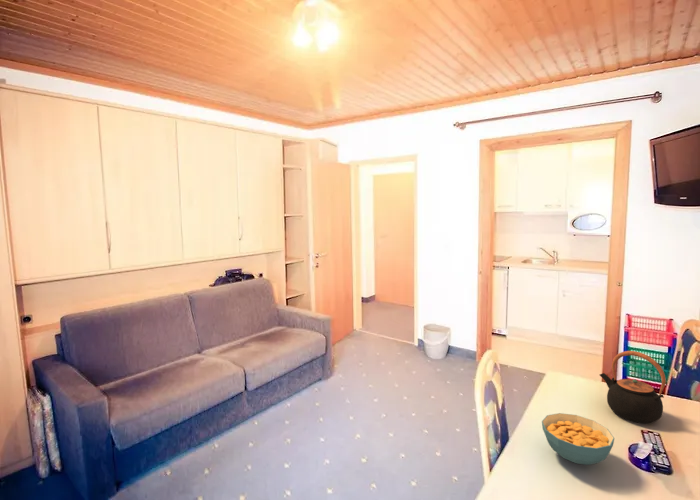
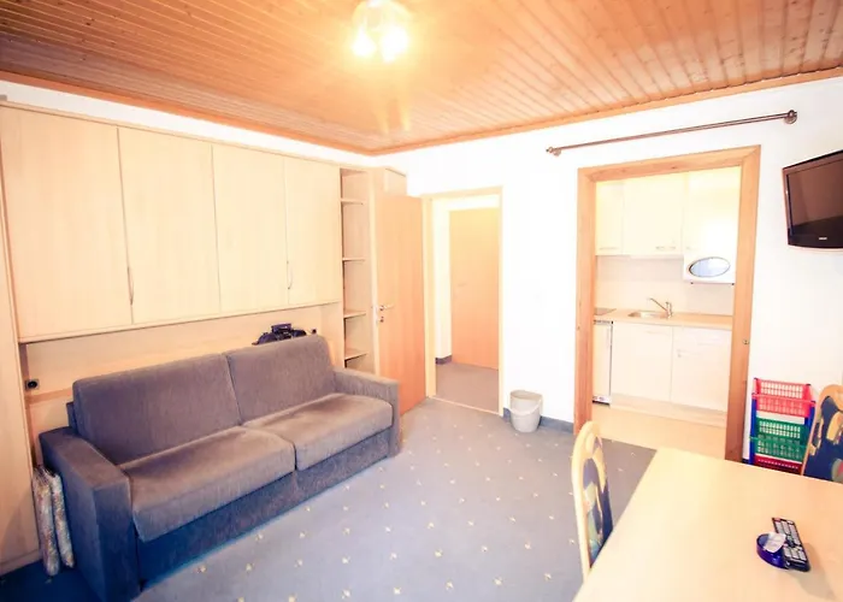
- cereal bowl [541,412,615,466]
- teapot [599,350,667,424]
